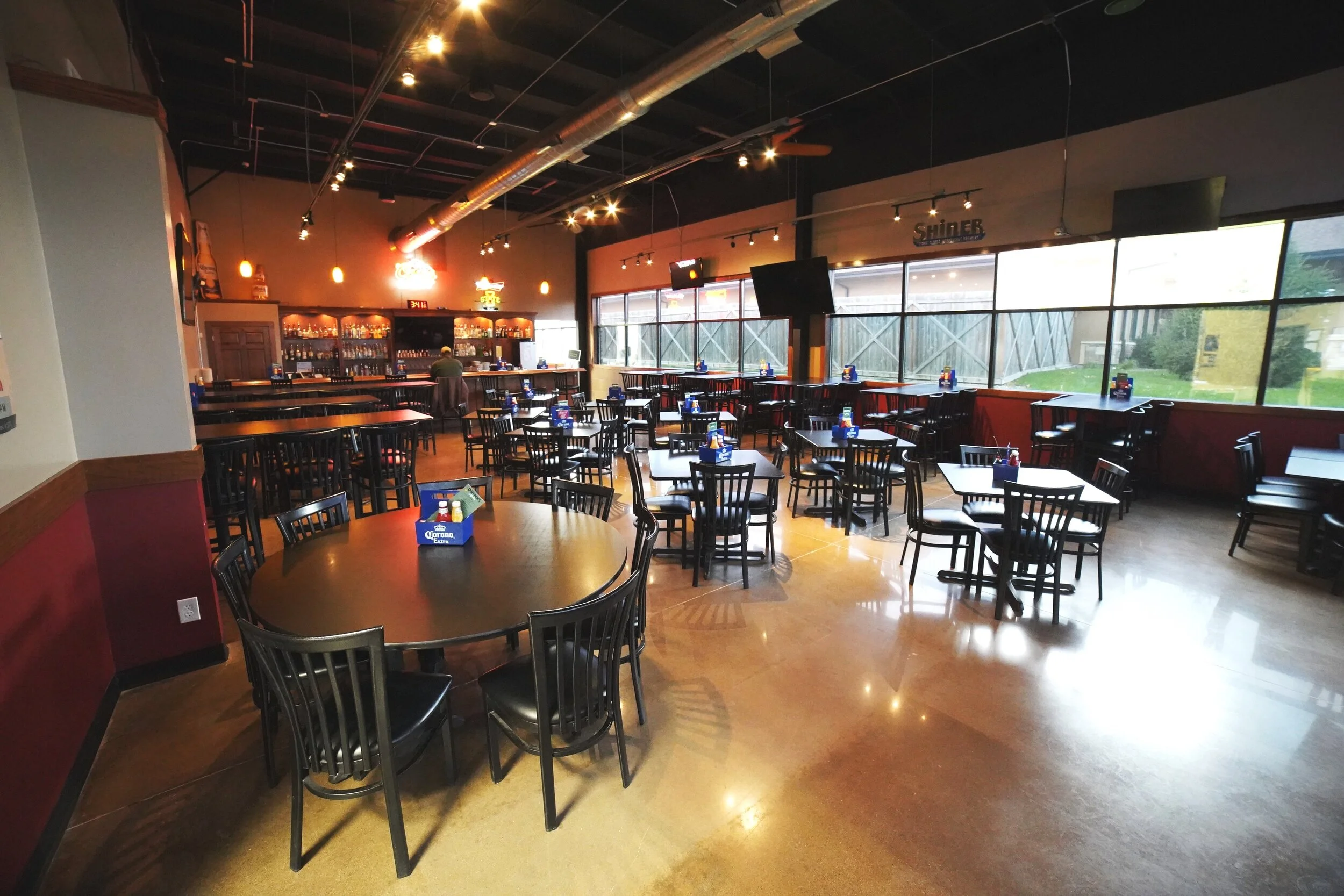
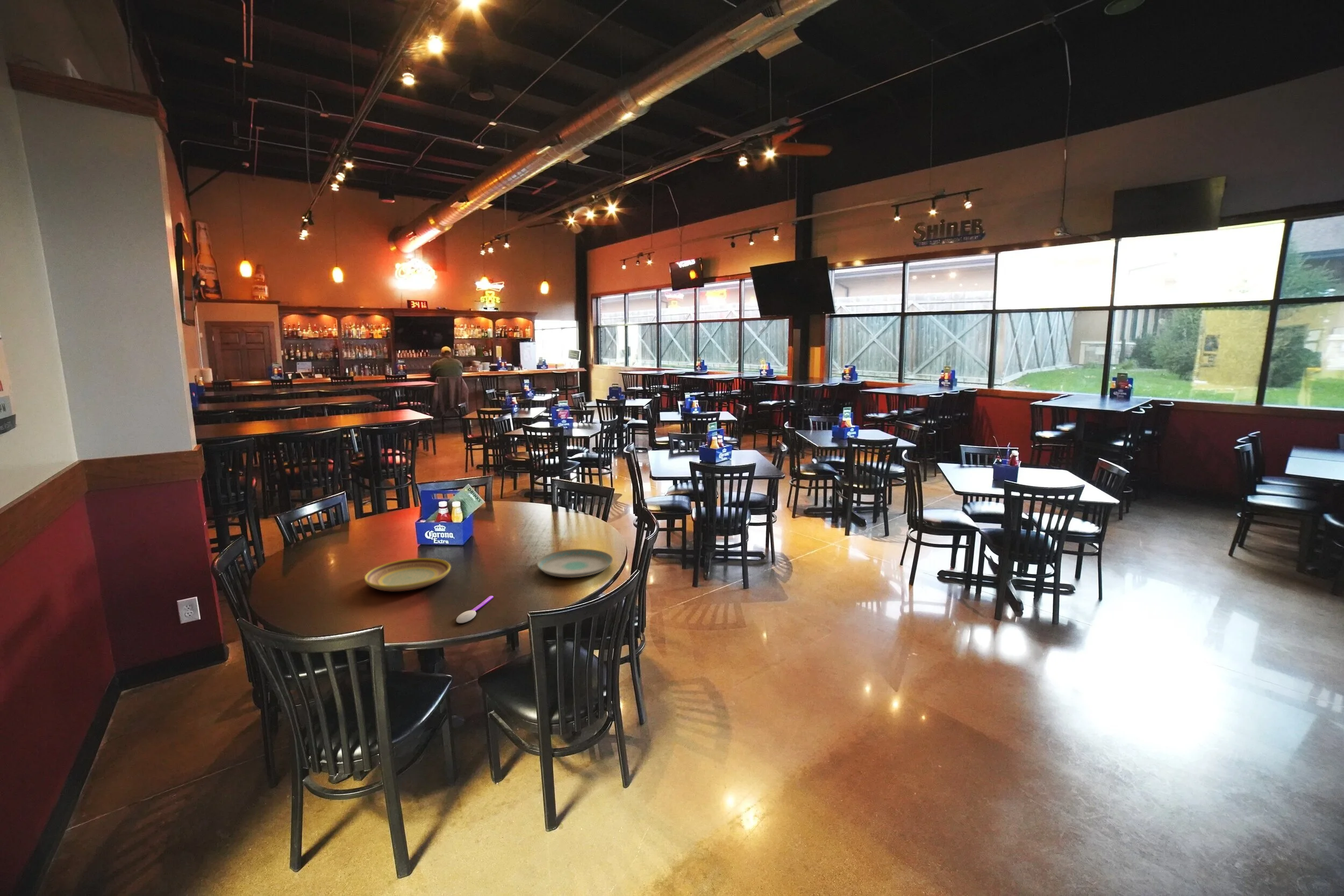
+ plate [537,548,613,578]
+ plate [364,557,451,592]
+ spoon [455,595,494,624]
